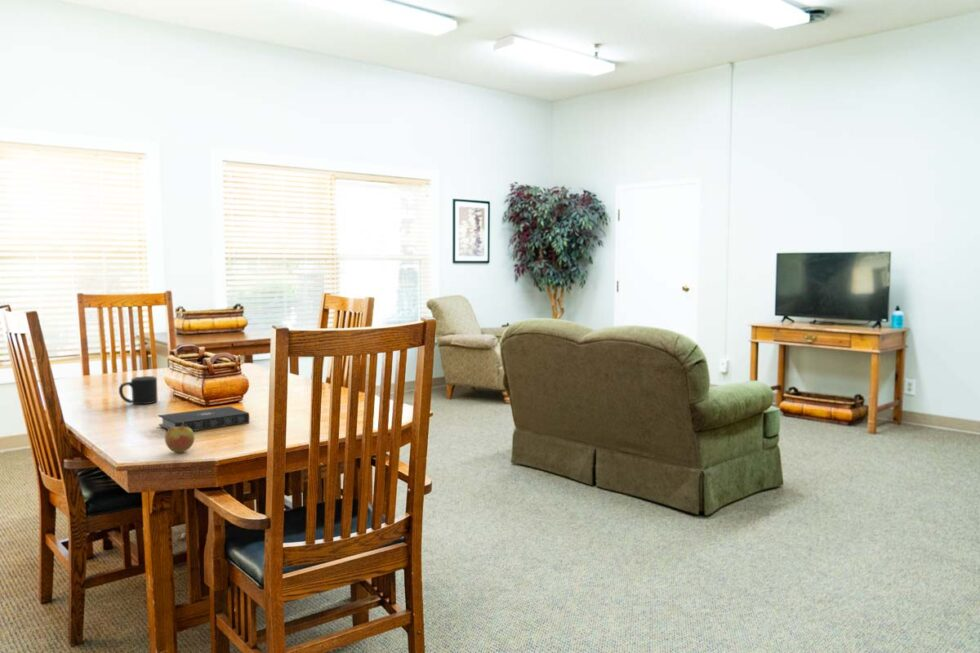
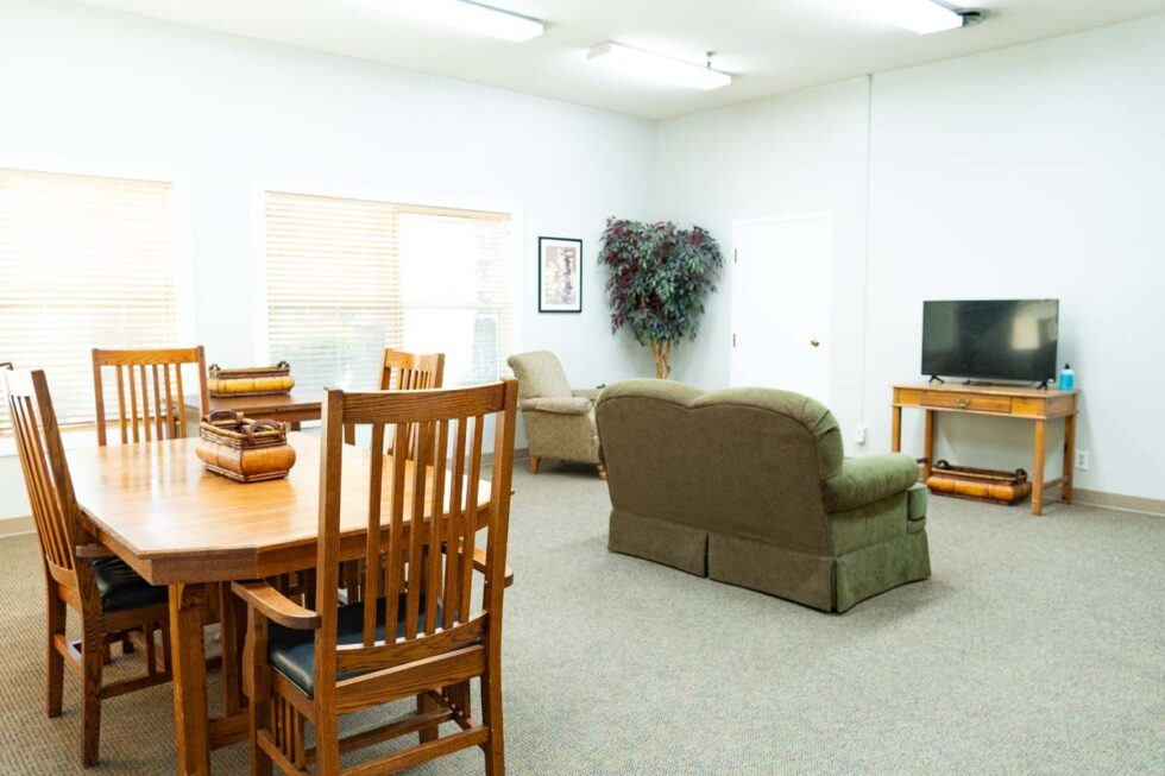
- book [157,405,250,432]
- apple [164,421,195,453]
- mug [118,375,159,405]
